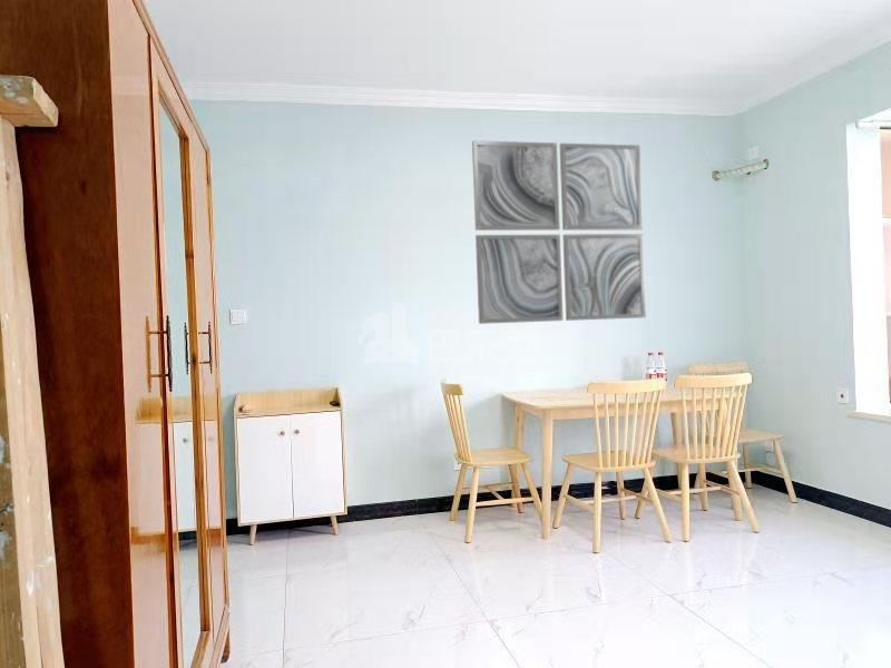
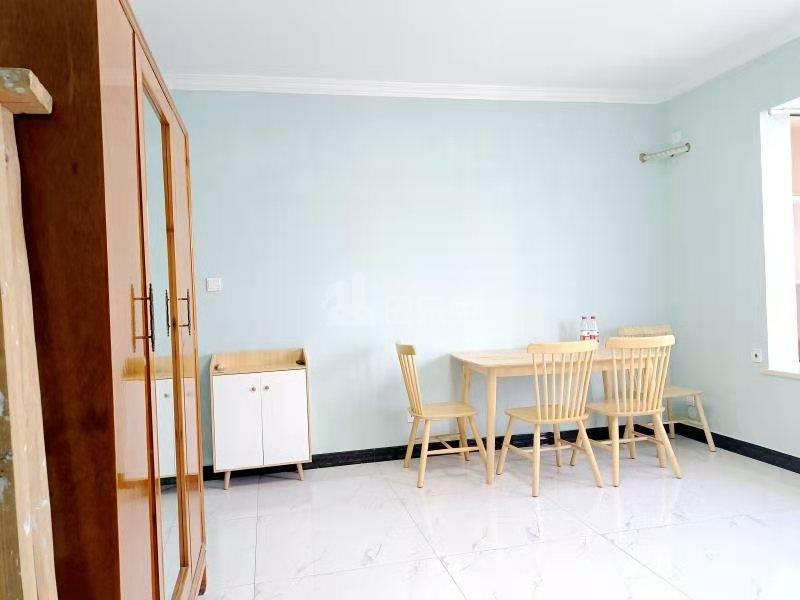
- wall art [471,139,647,325]
